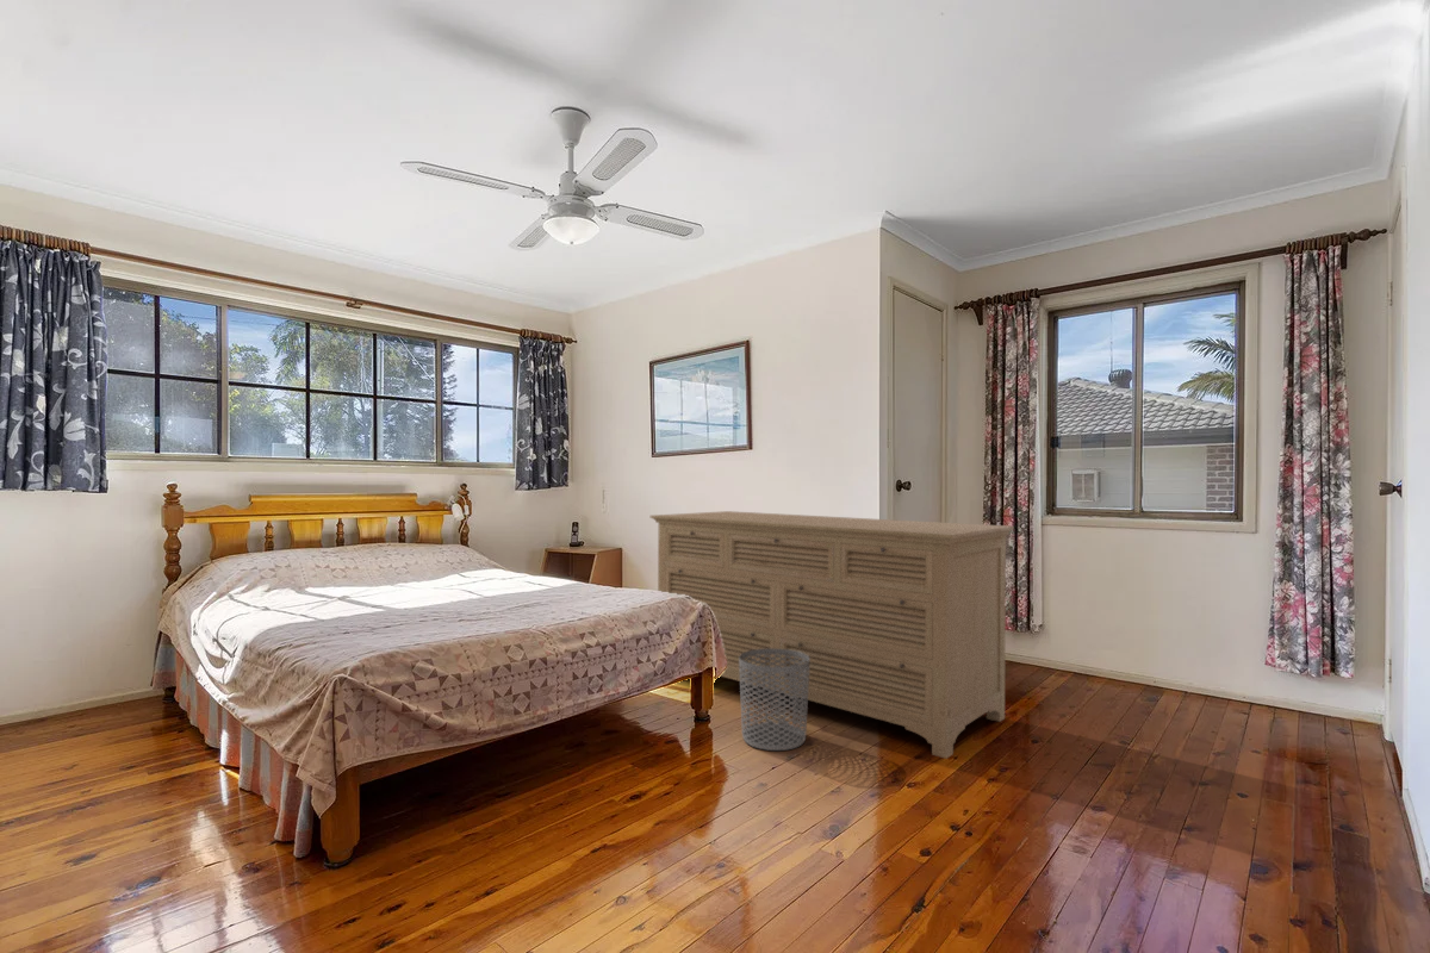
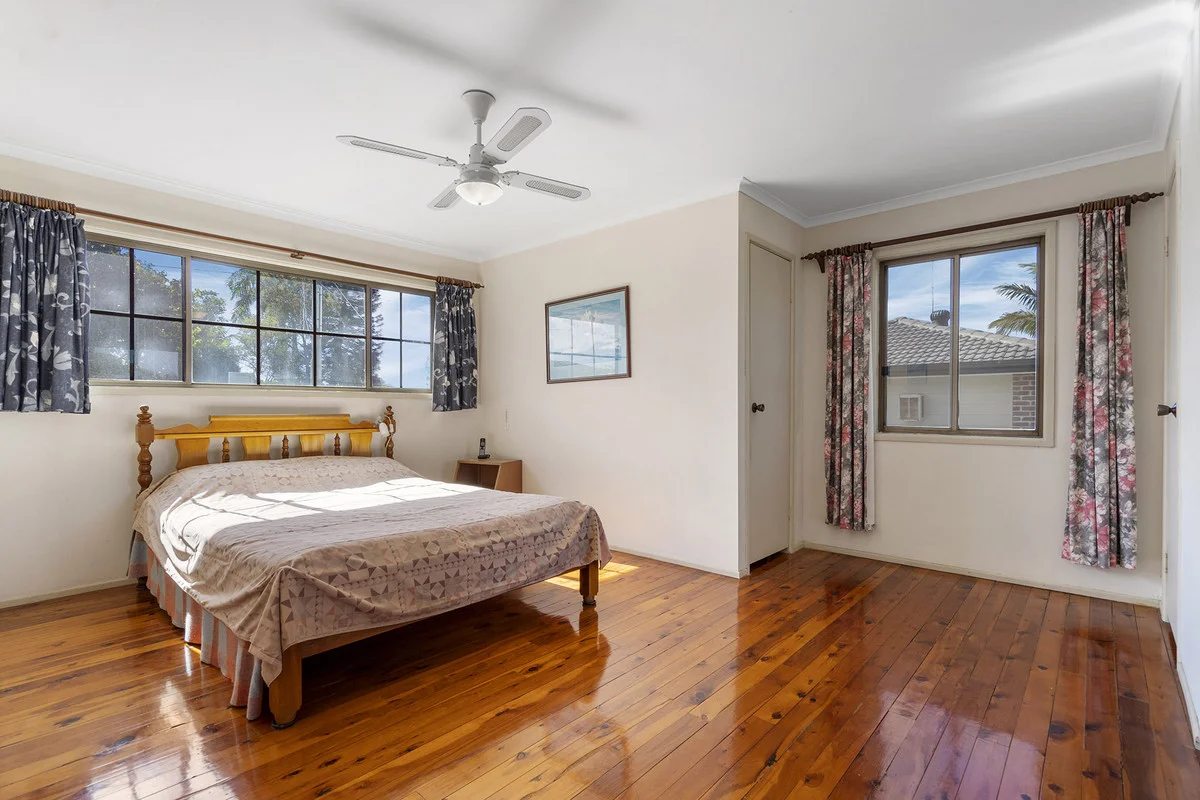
- waste bin [739,649,809,752]
- dresser [649,510,1014,760]
